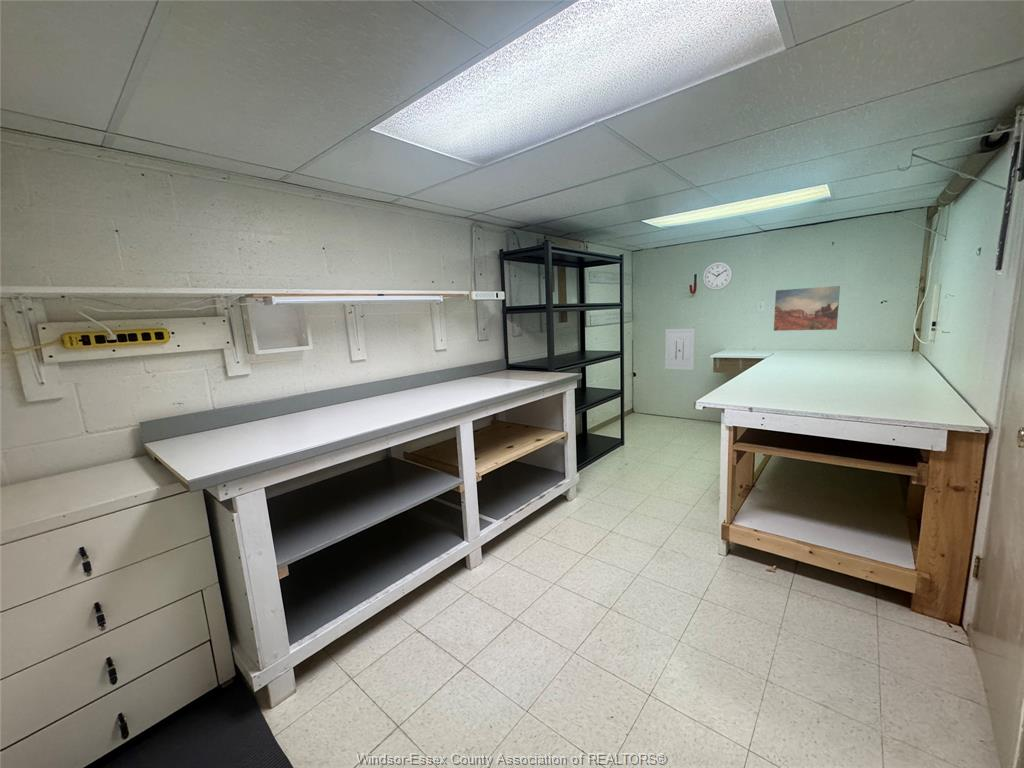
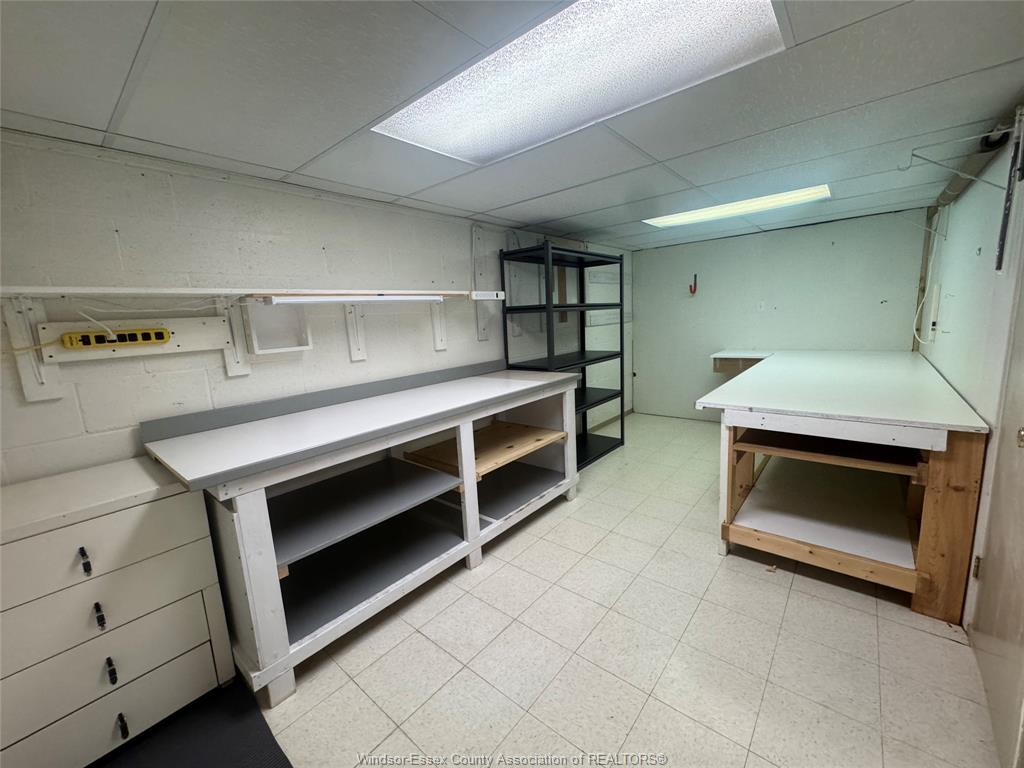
- wall art [773,285,841,332]
- wall art [664,328,696,371]
- wall clock [702,261,734,291]
